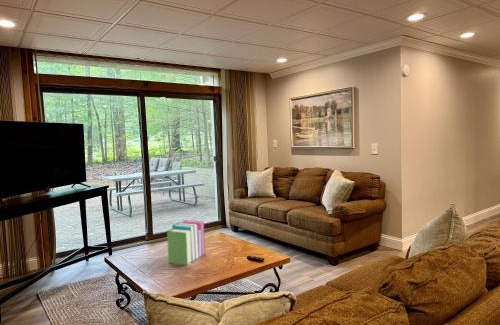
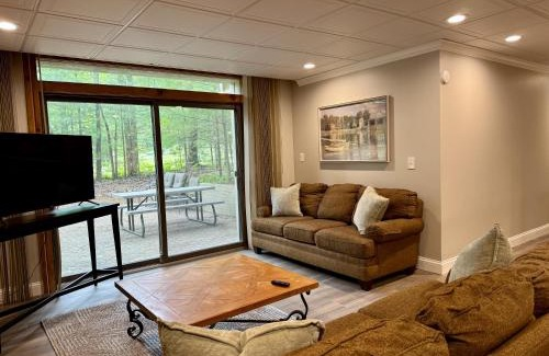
- books [166,219,206,266]
